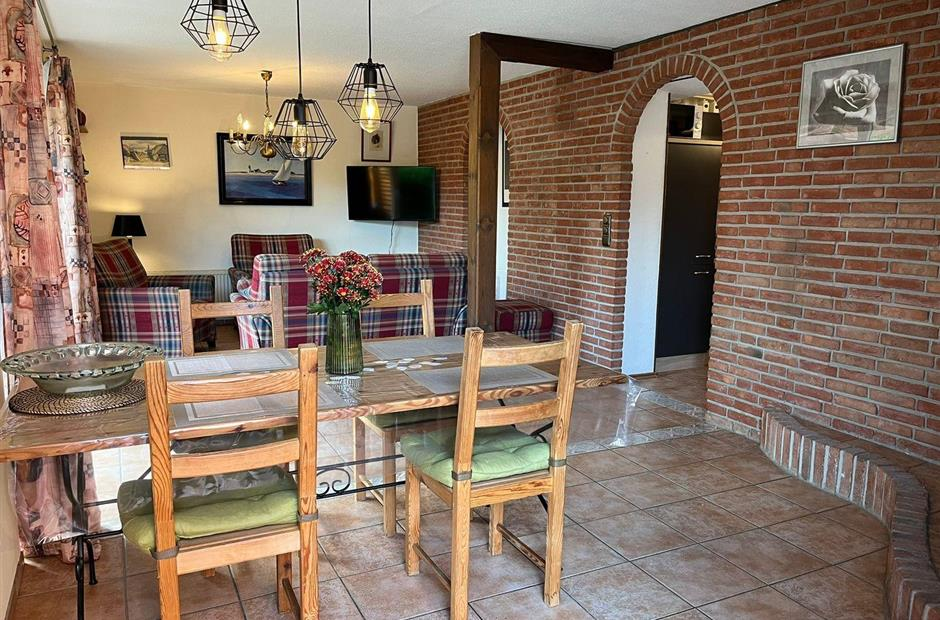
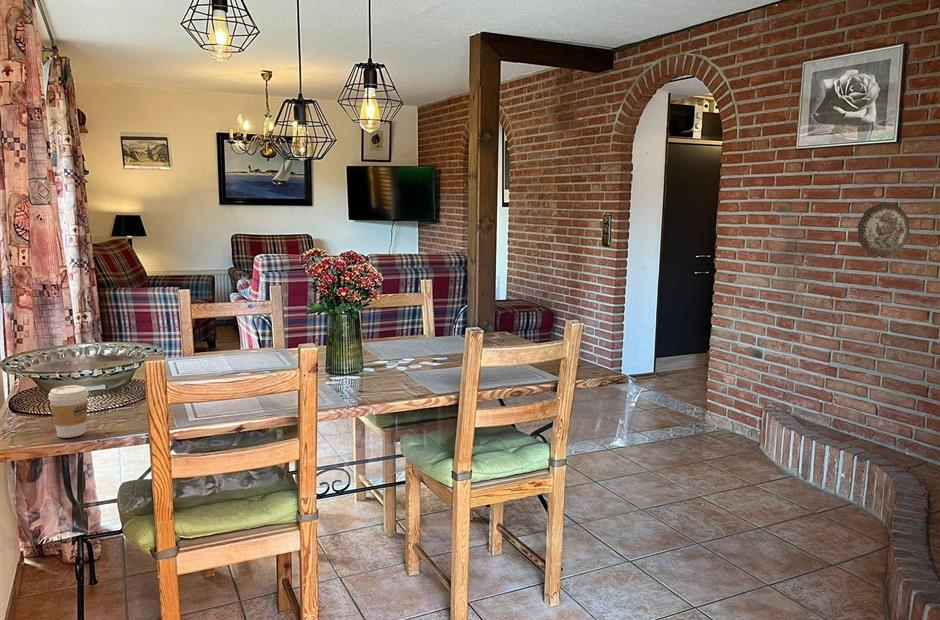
+ decorative plate [857,202,910,258]
+ coffee cup [47,384,90,439]
